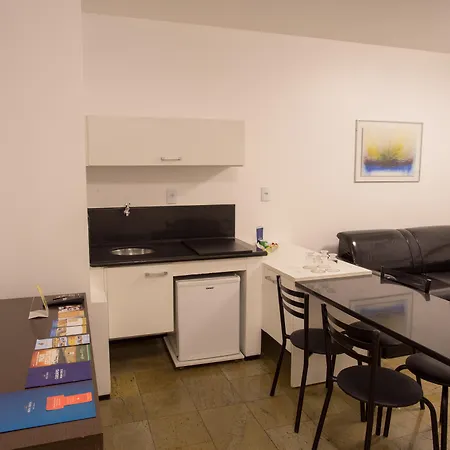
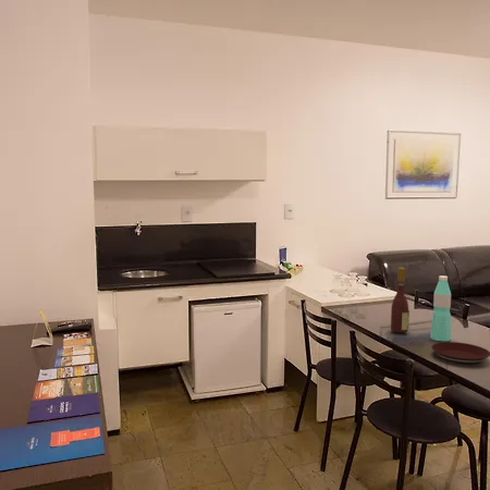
+ plate [430,341,490,365]
+ water bottle [429,274,452,342]
+ wine bottle [390,267,411,333]
